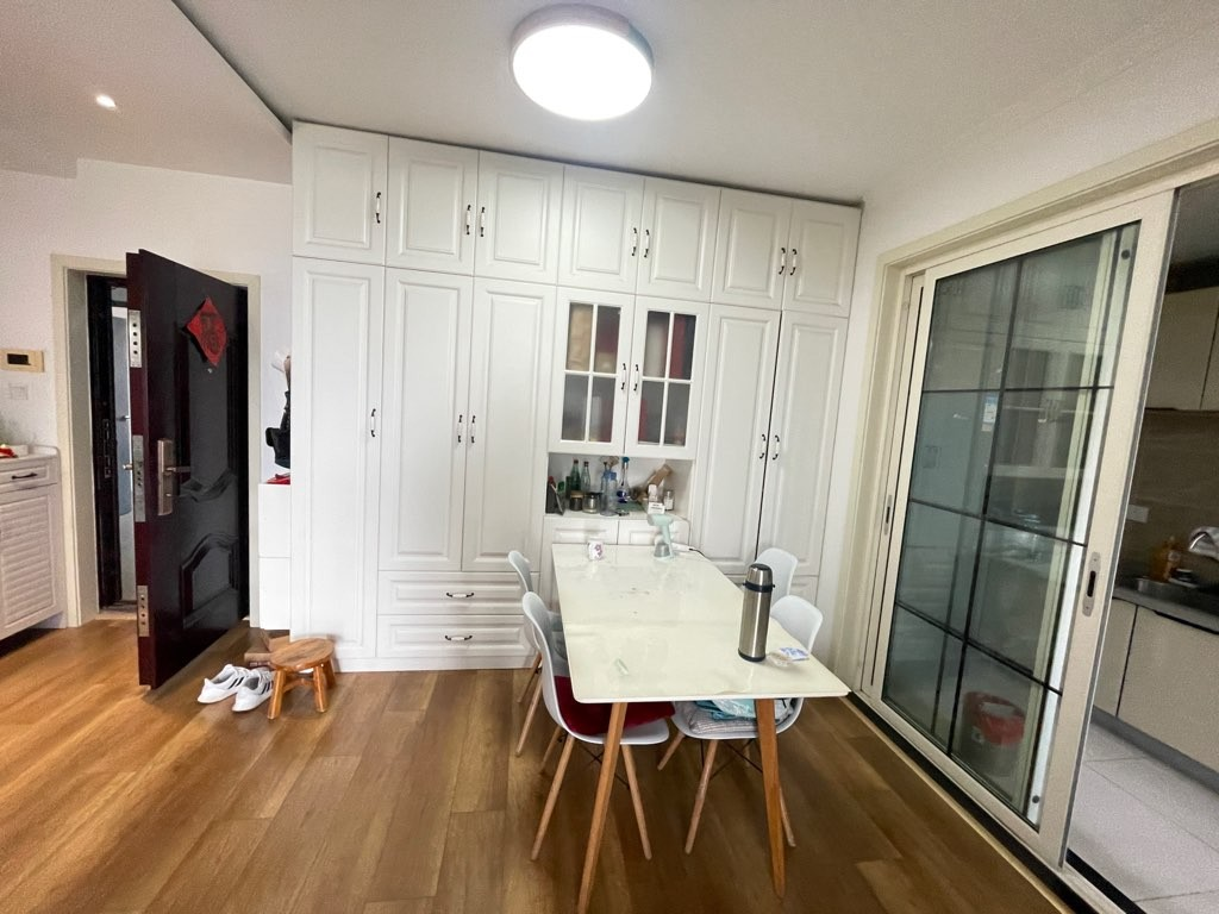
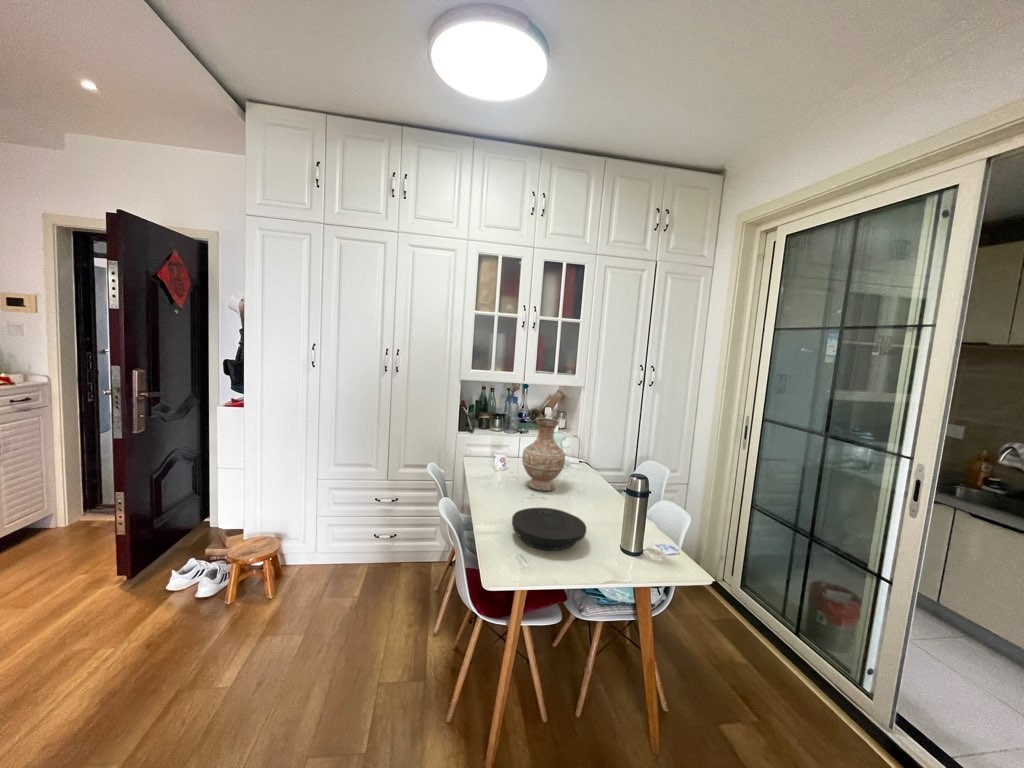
+ vase [521,417,566,492]
+ plate [511,507,587,551]
